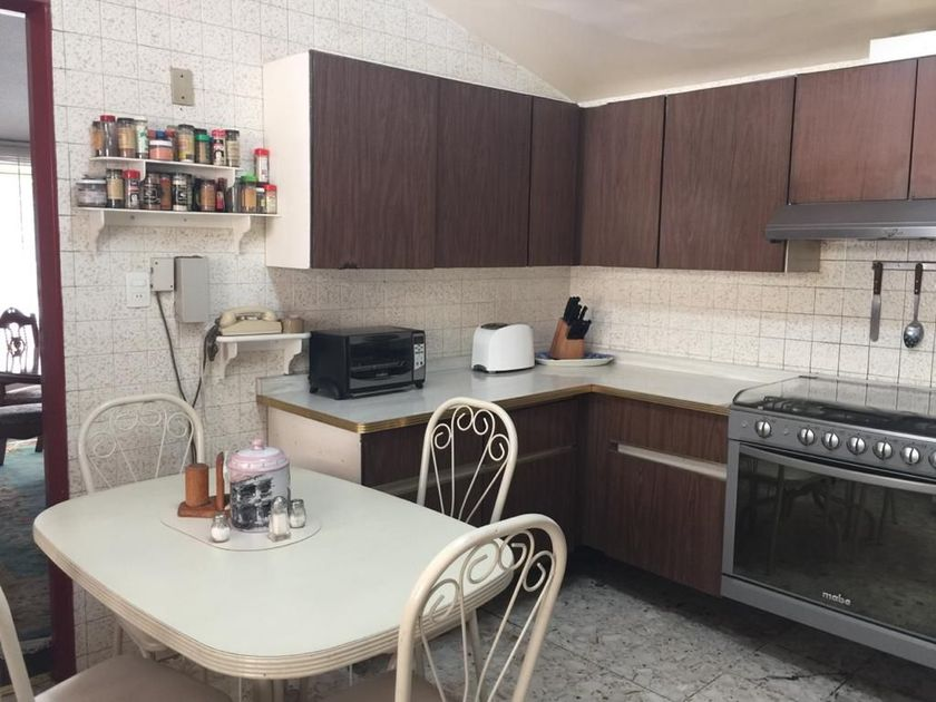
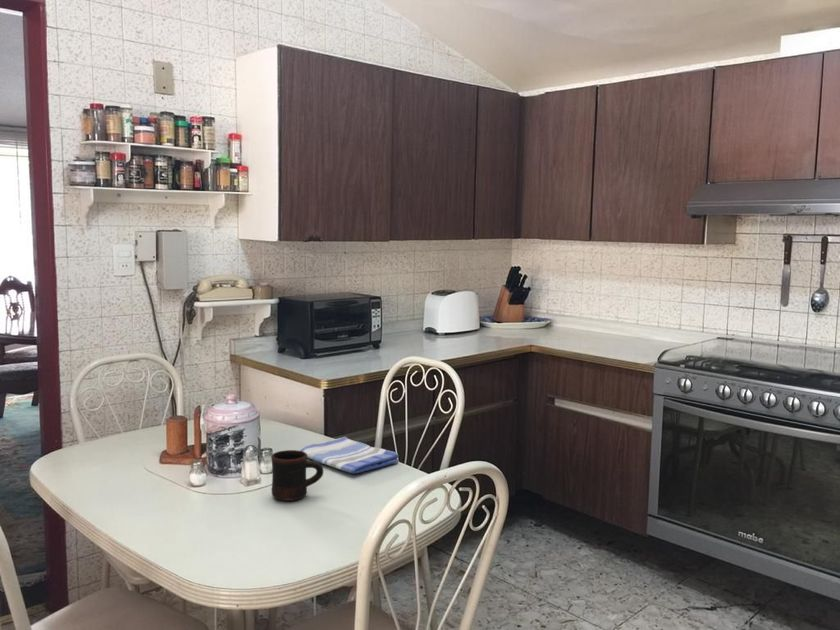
+ dish towel [299,436,400,474]
+ mug [270,449,324,502]
